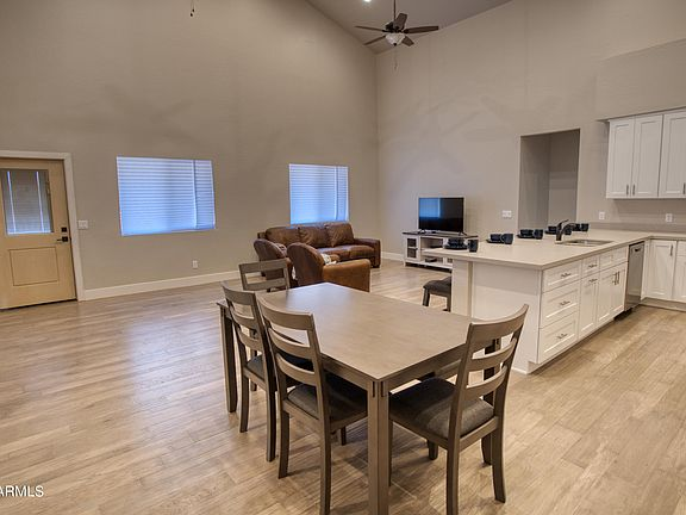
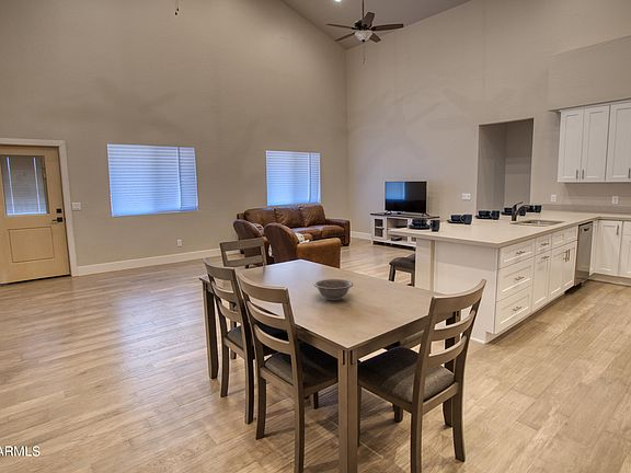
+ decorative bowl [313,278,354,301]
